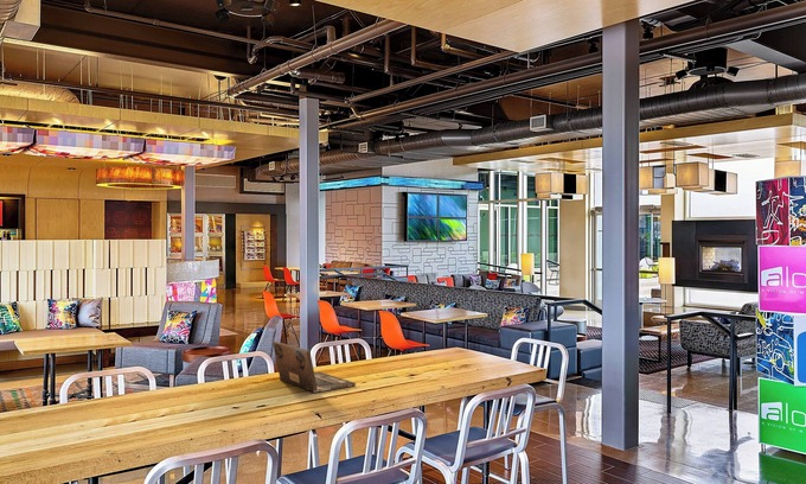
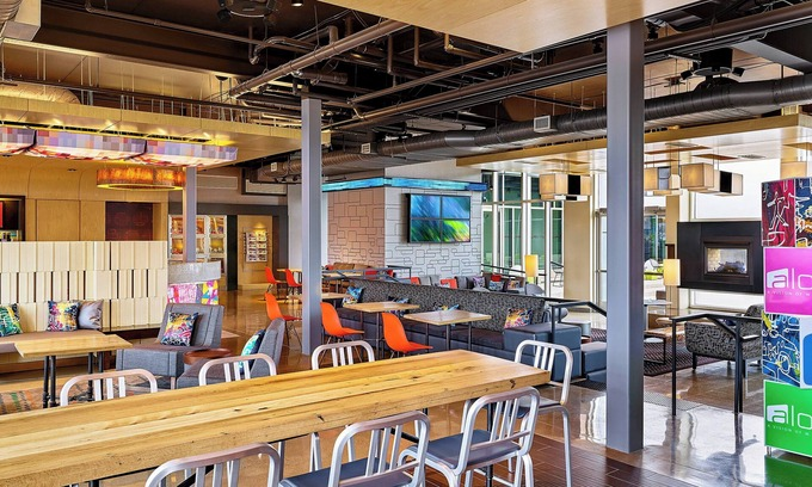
- laptop [271,340,357,394]
